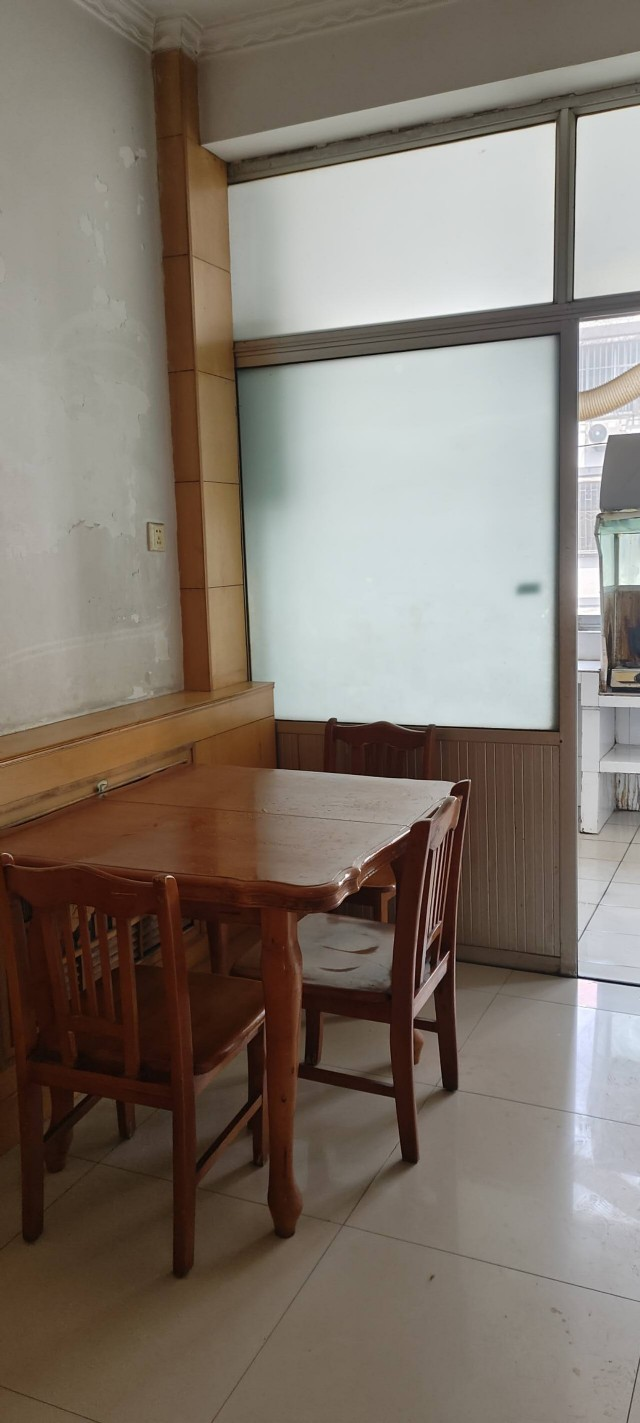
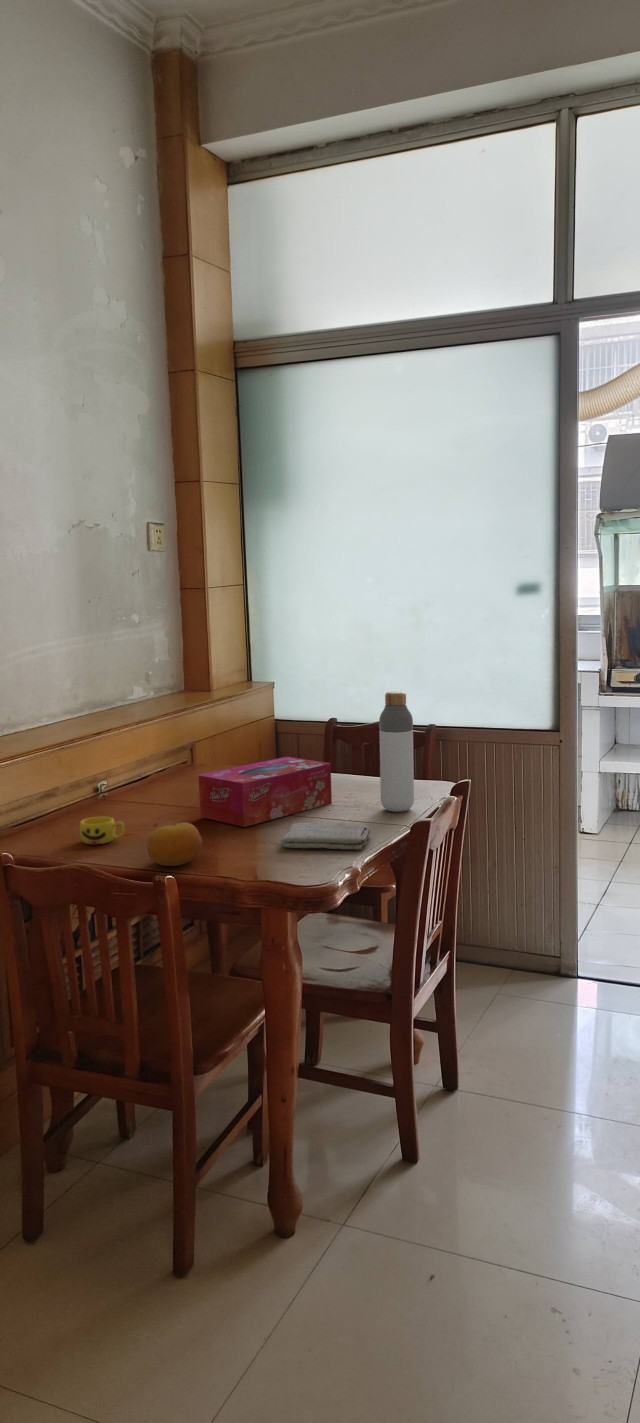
+ tissue box [198,756,333,828]
+ cup [79,816,125,845]
+ washcloth [280,821,371,851]
+ bottle [378,690,415,813]
+ fruit [146,822,203,867]
